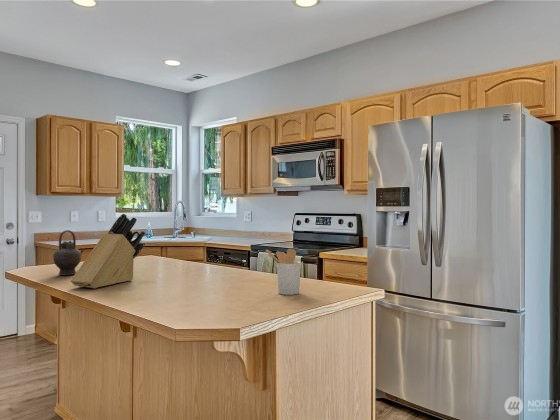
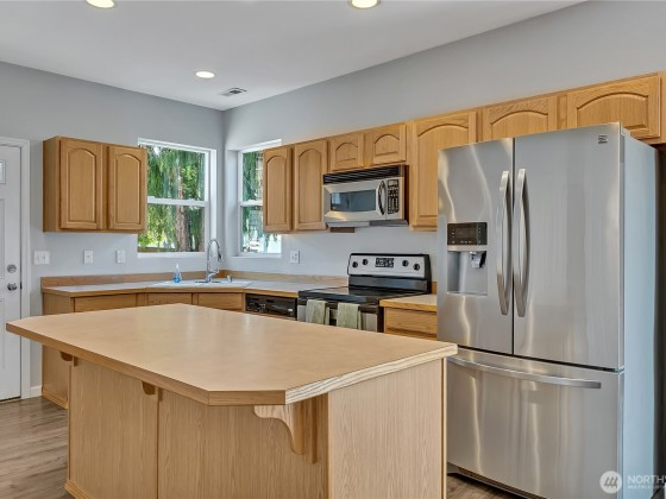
- utensil holder [265,248,302,296]
- teapot [52,229,87,276]
- knife block [70,213,146,289]
